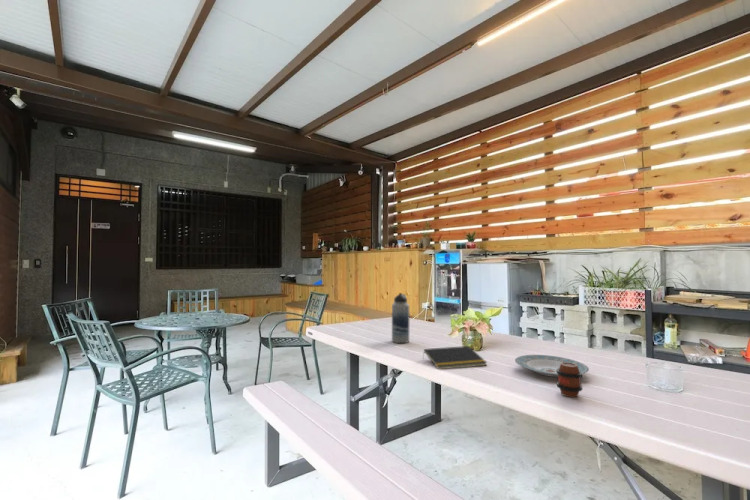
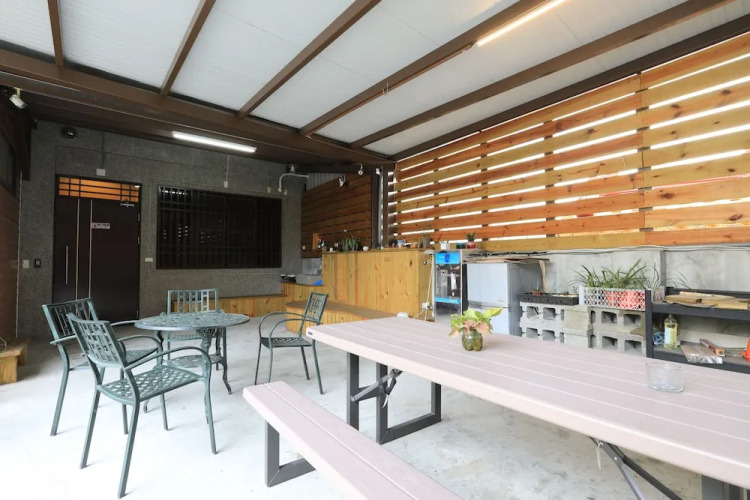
- notepad [422,345,488,370]
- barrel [556,362,583,398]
- plate [514,354,590,378]
- water bottle [391,292,410,344]
